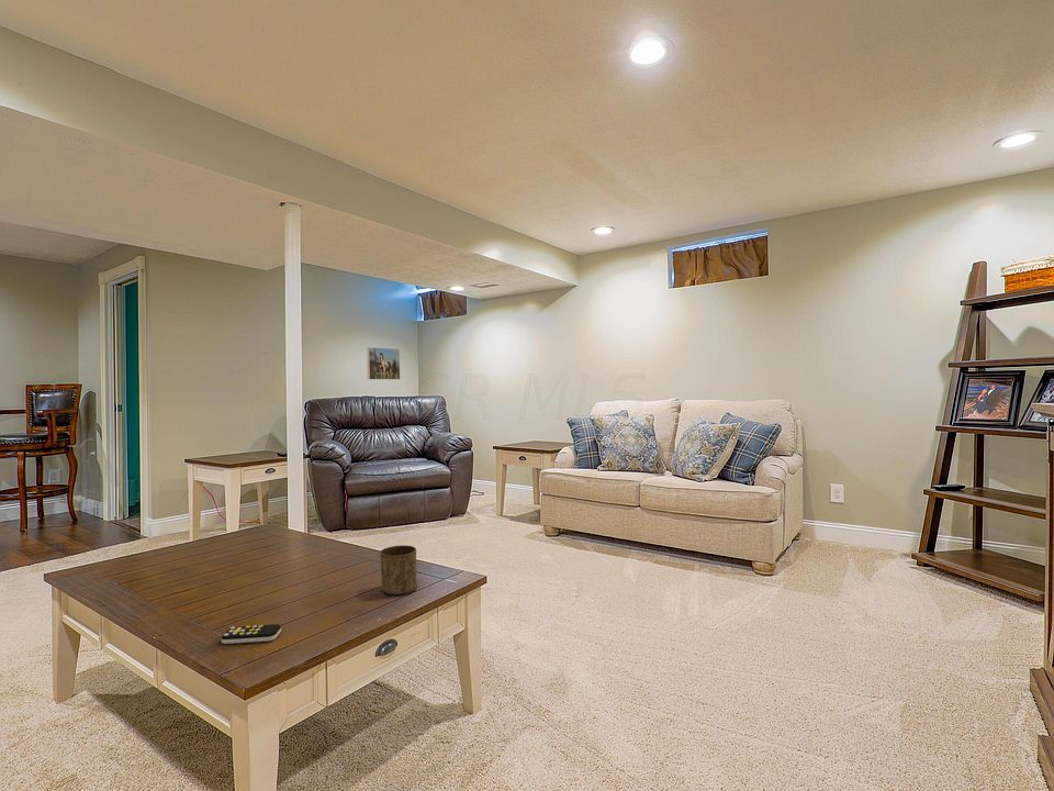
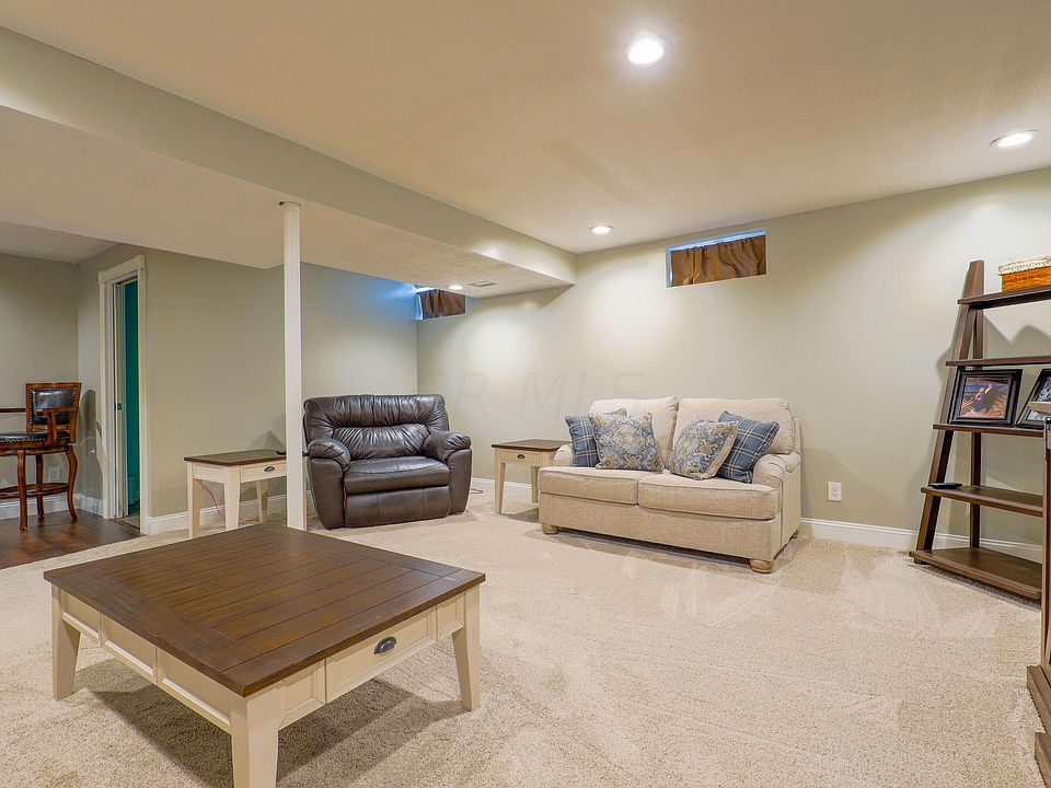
- cup [379,545,418,595]
- remote control [221,623,282,645]
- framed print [366,346,401,380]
